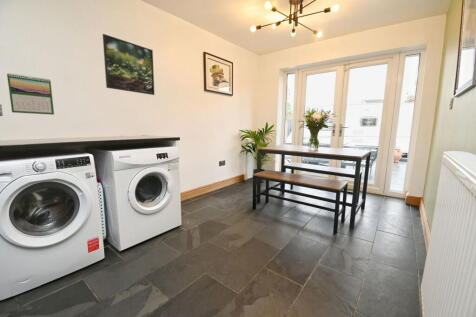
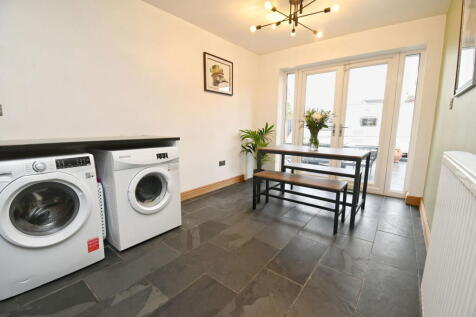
- calendar [6,72,55,116]
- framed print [102,33,155,96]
